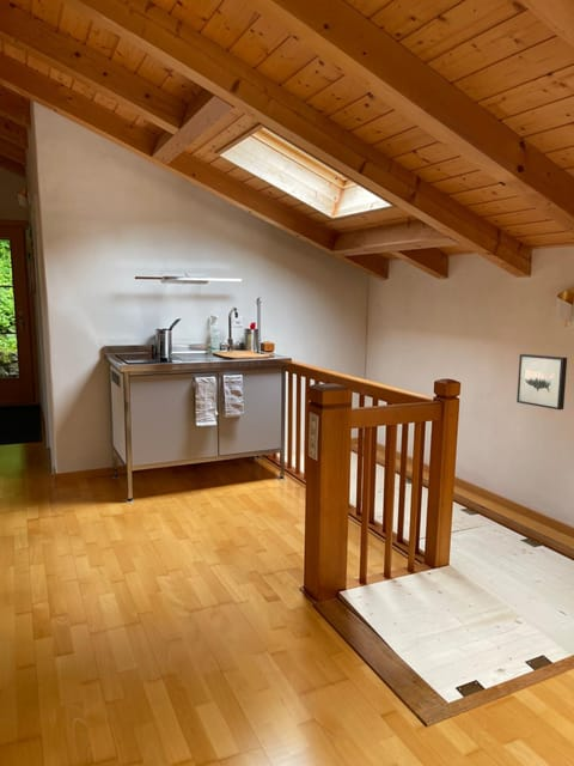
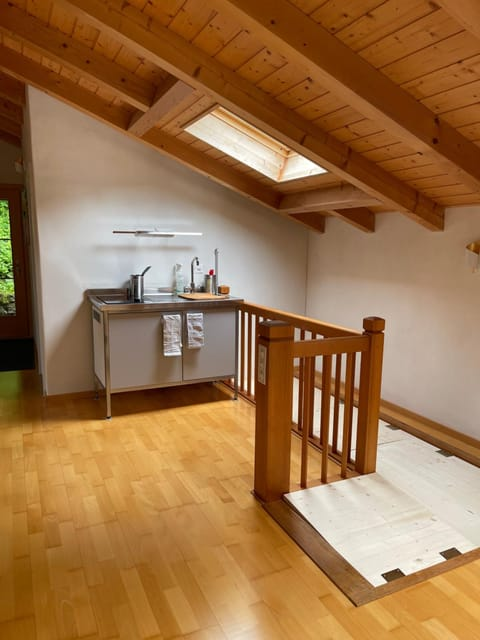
- wall art [515,353,568,411]
